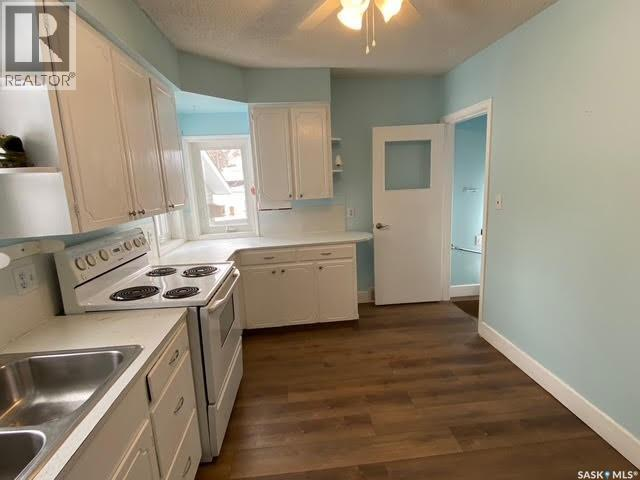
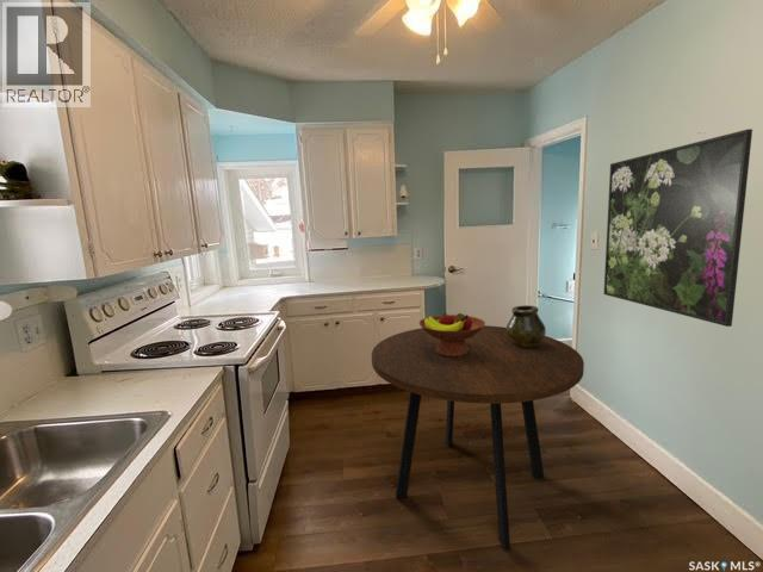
+ vase [505,304,547,348]
+ fruit bowl [418,312,486,358]
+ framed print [603,128,753,328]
+ dining table [371,324,585,552]
